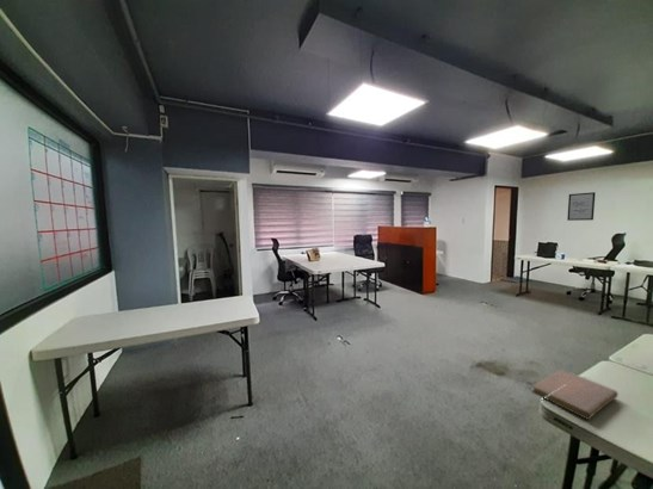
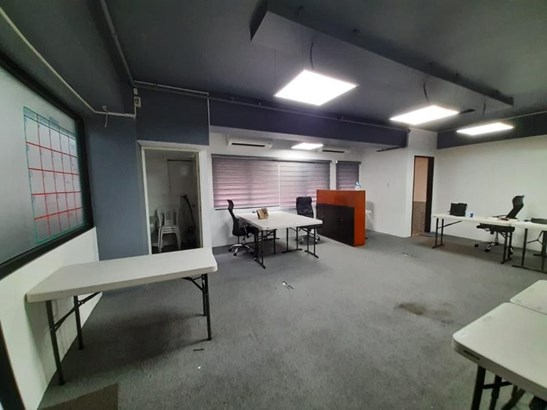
- notebook [530,369,620,421]
- wall art [566,191,597,222]
